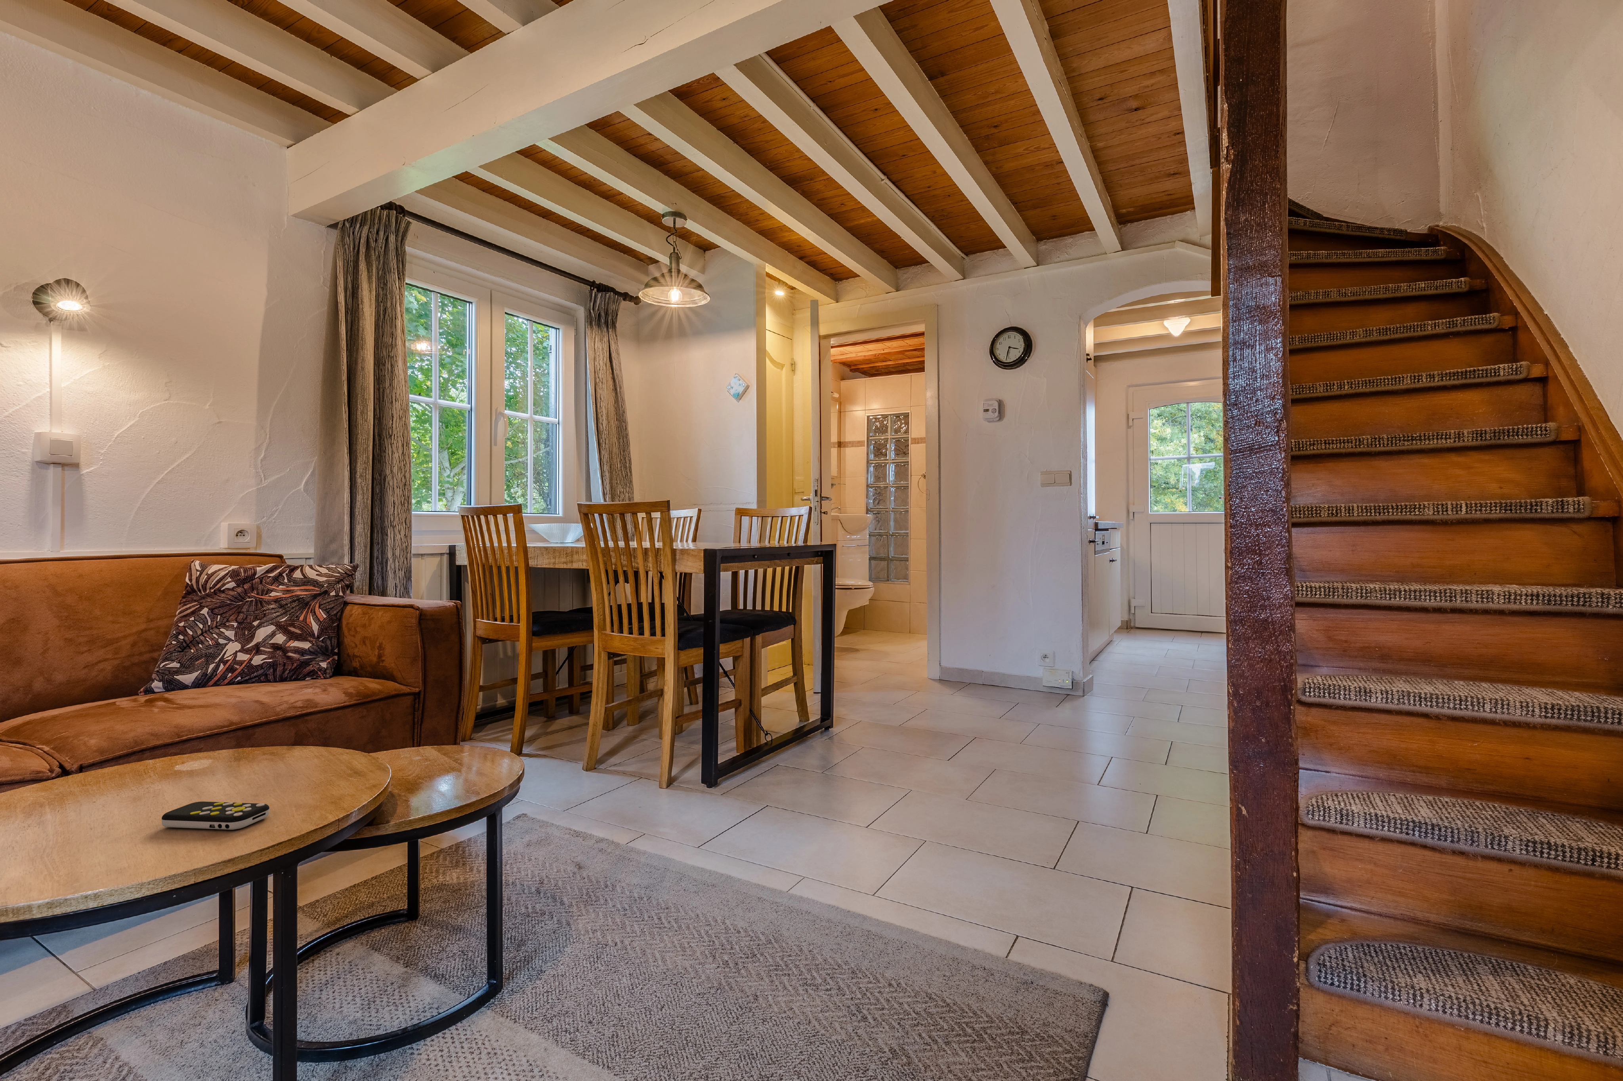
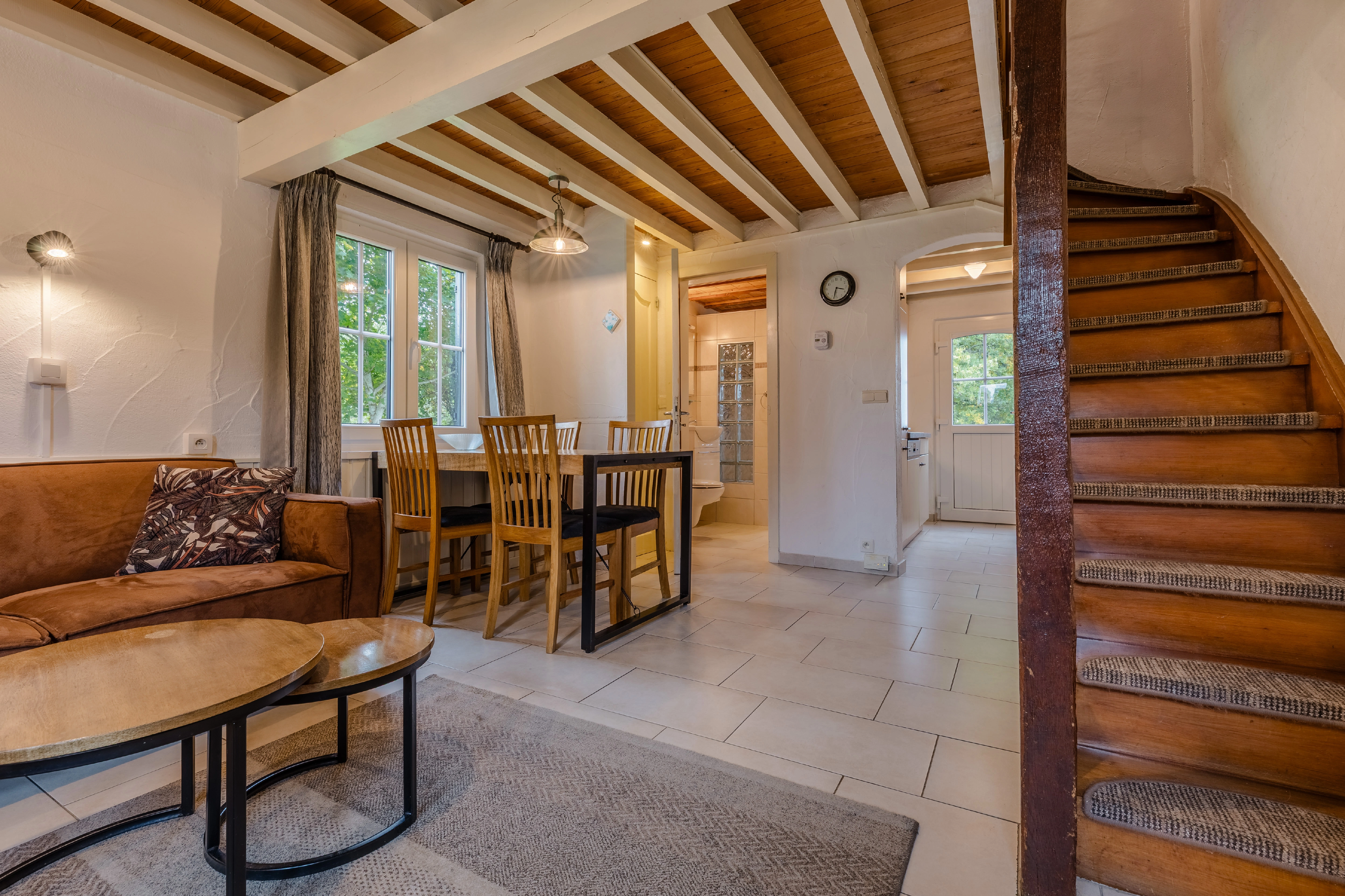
- remote control [162,801,270,830]
